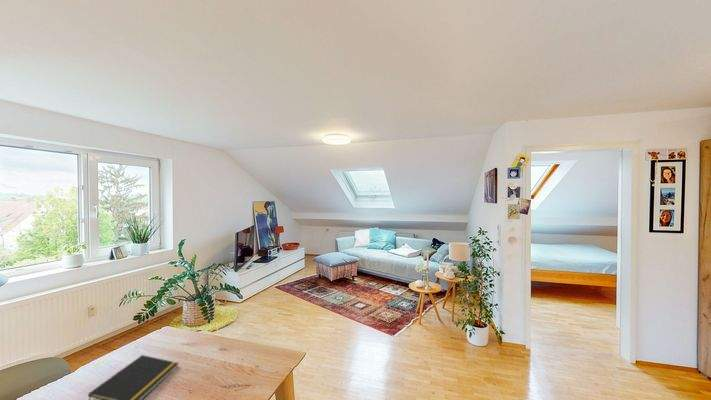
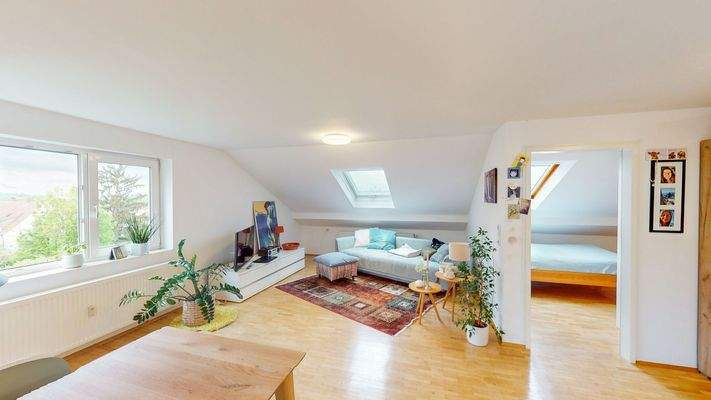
- notepad [87,354,180,400]
